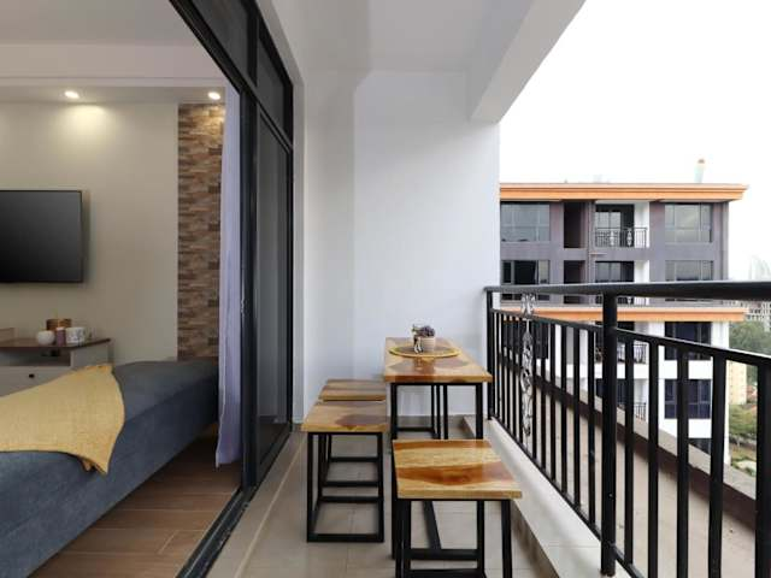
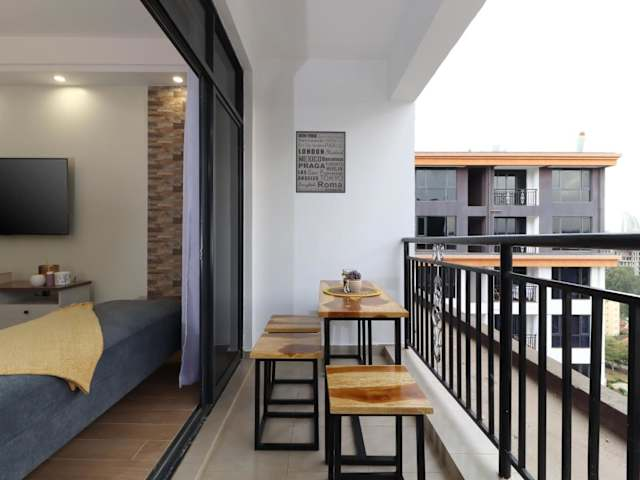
+ wall art [295,130,347,194]
